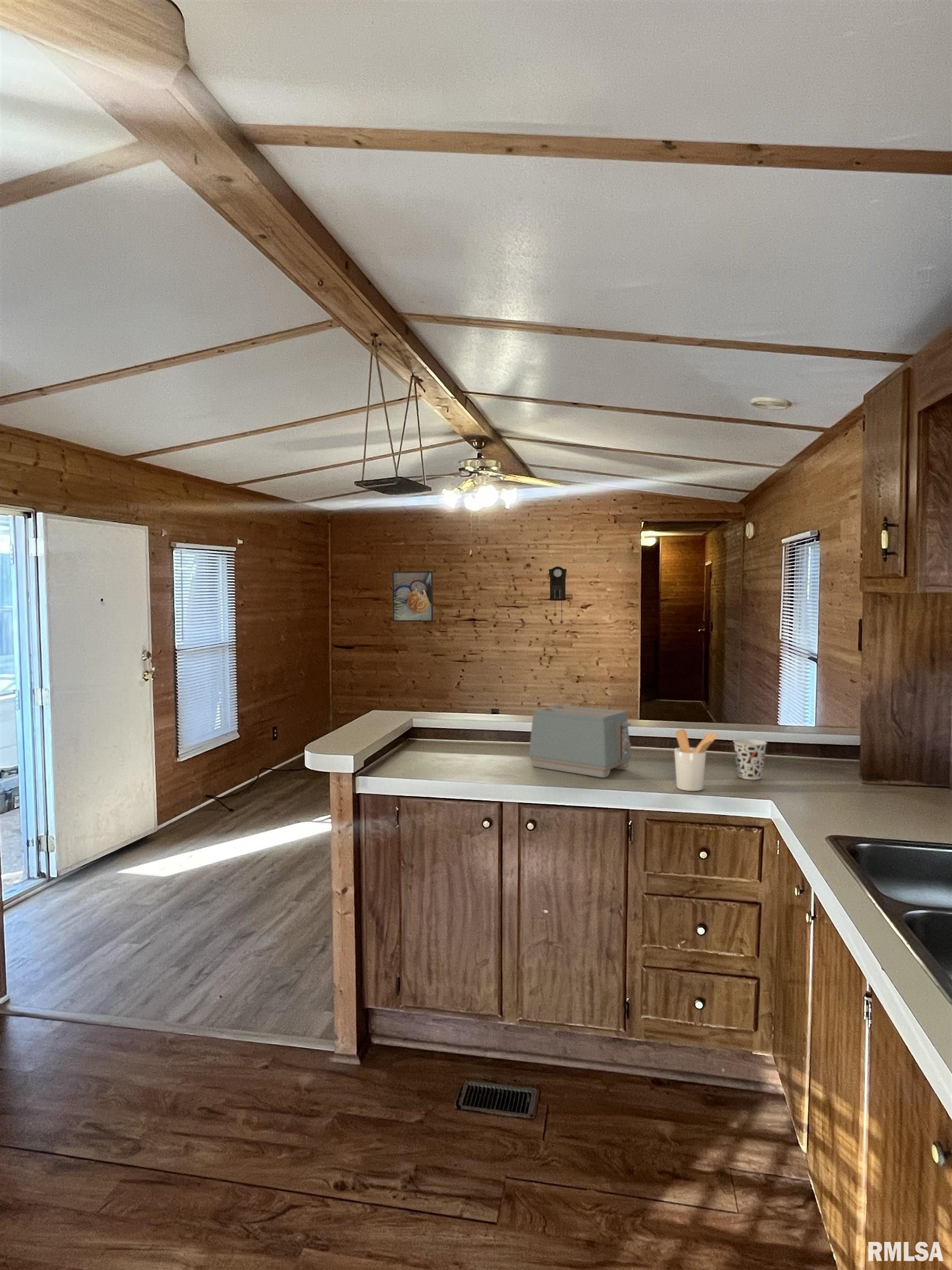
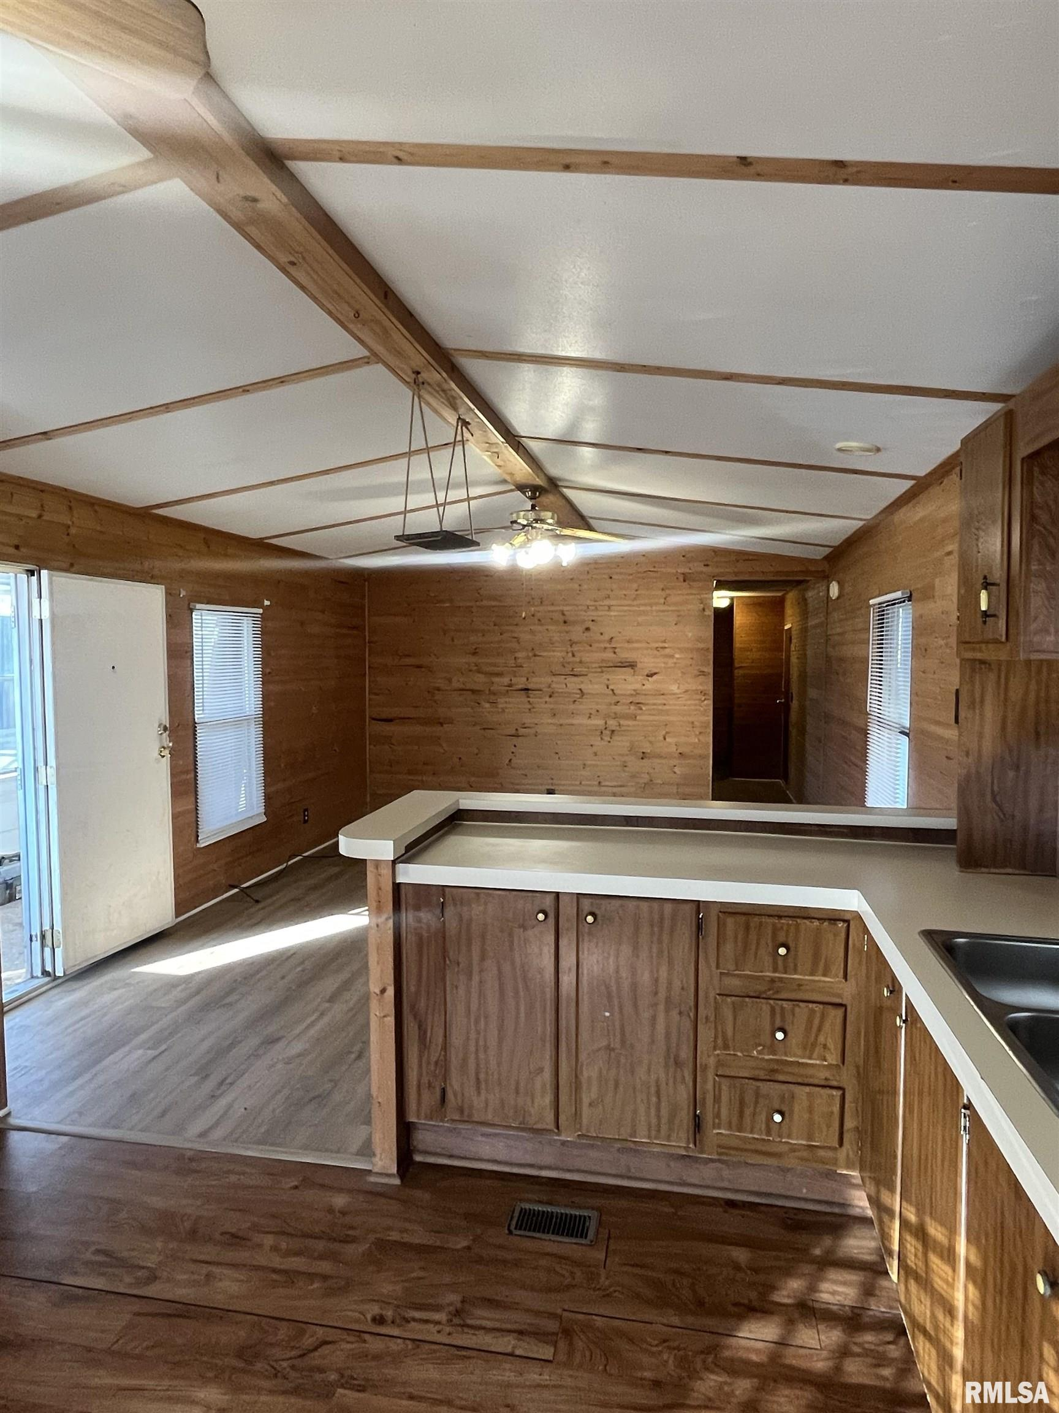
- utensil holder [674,728,719,792]
- pendulum clock [548,566,567,625]
- cup [733,738,767,781]
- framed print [392,571,434,622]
- toaster [528,704,631,778]
